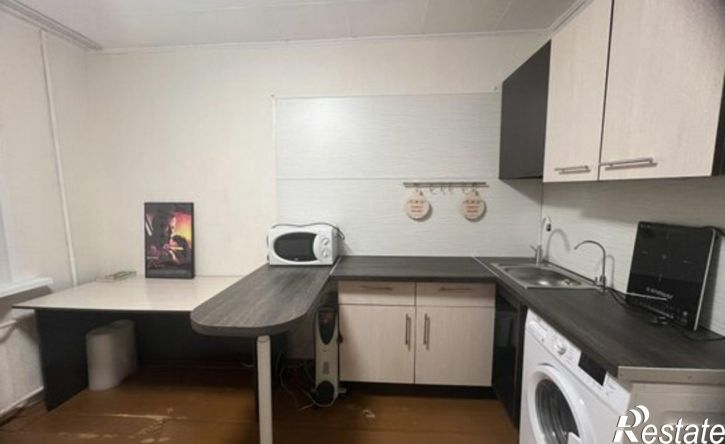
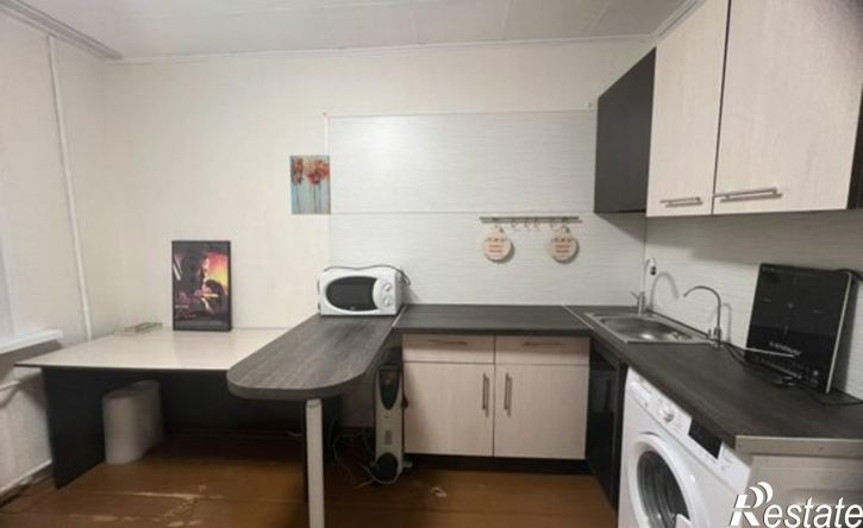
+ wall art [288,153,332,215]
